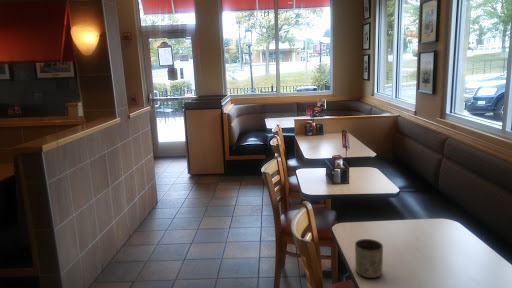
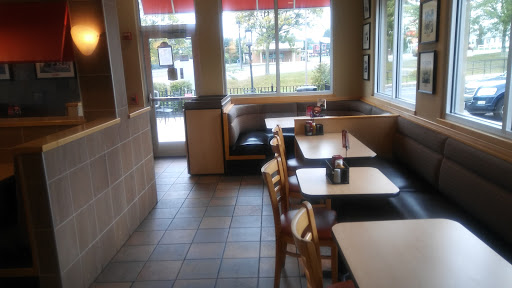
- cup [354,238,384,279]
